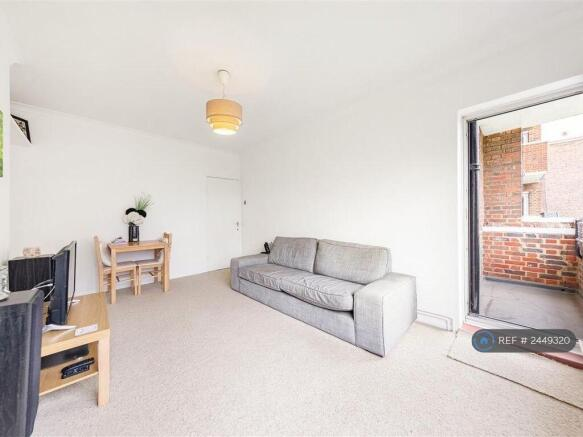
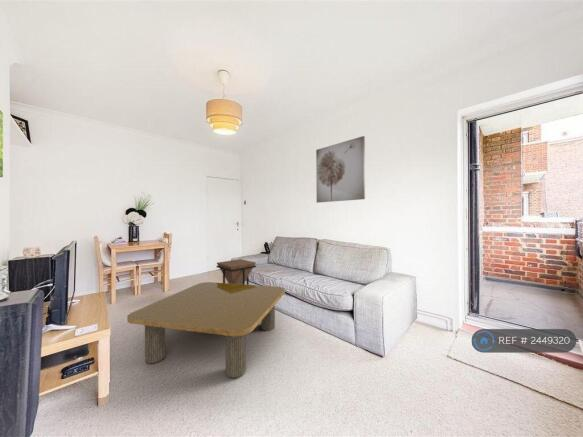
+ coffee table [126,281,286,379]
+ wall art [315,135,366,203]
+ side table [215,258,257,285]
